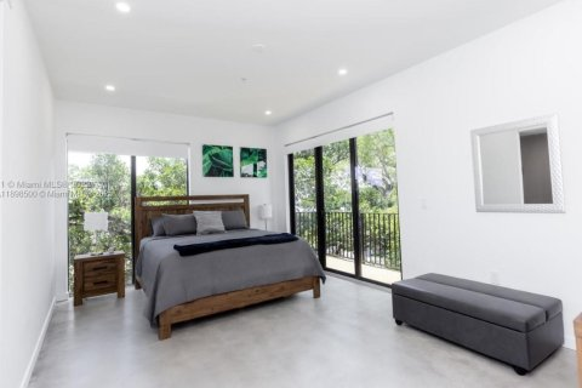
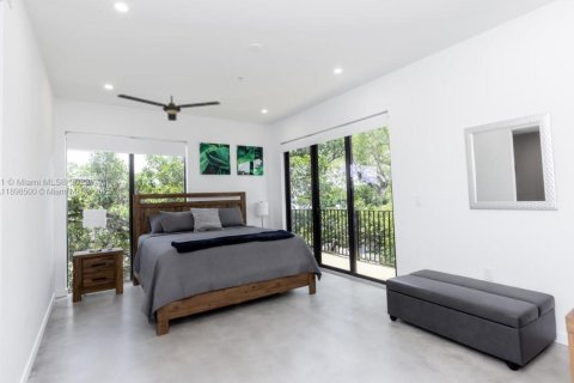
+ ceiling fan [116,93,221,122]
